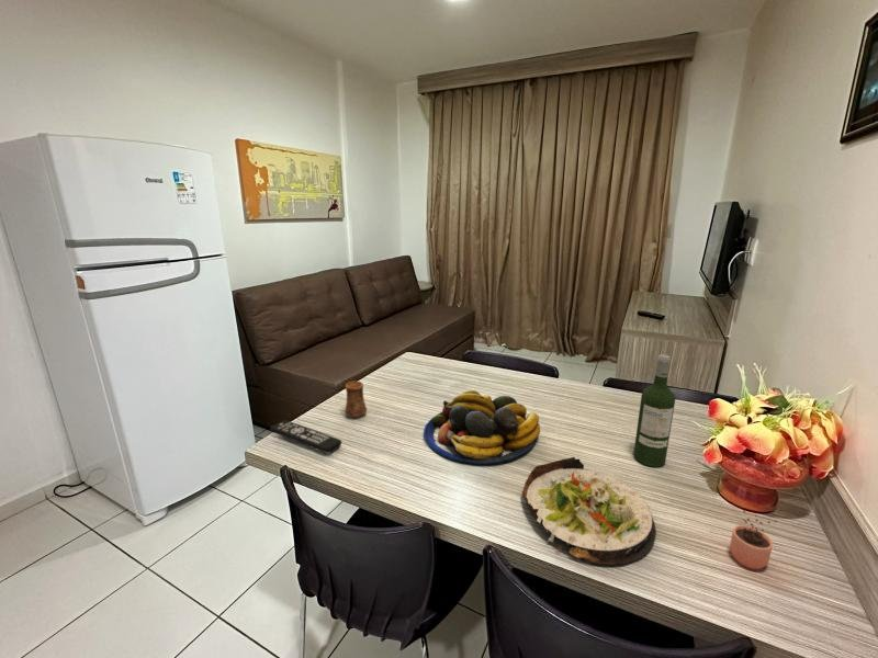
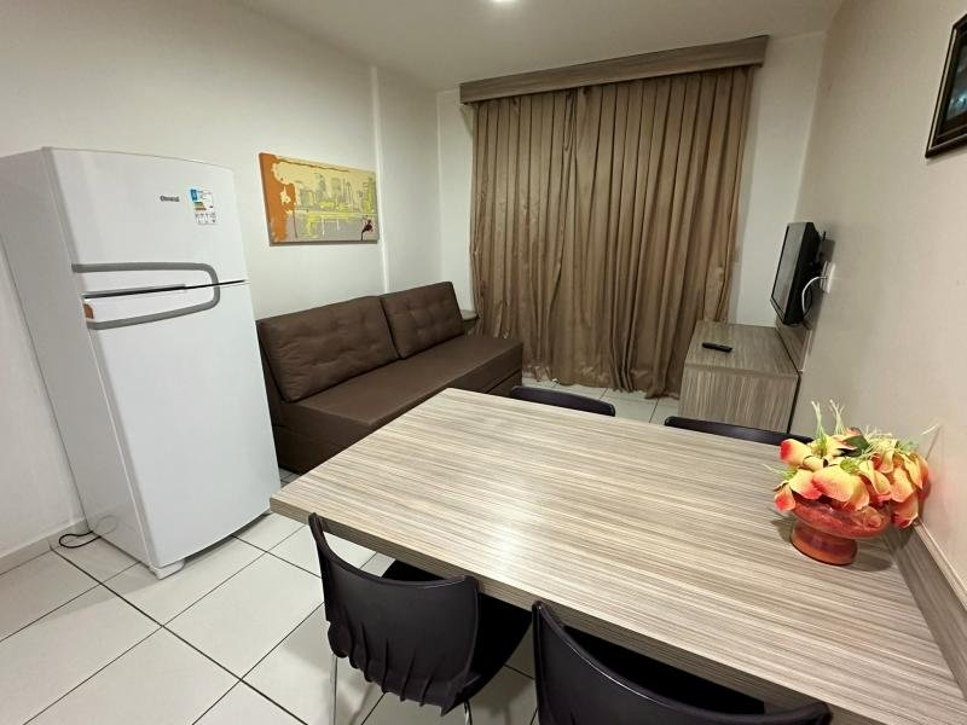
- cup [344,381,368,419]
- cocoa [729,509,778,570]
- salad plate [521,456,657,566]
- fruit bowl [423,389,541,465]
- remote control [269,419,342,455]
- wine bottle [632,353,676,468]
